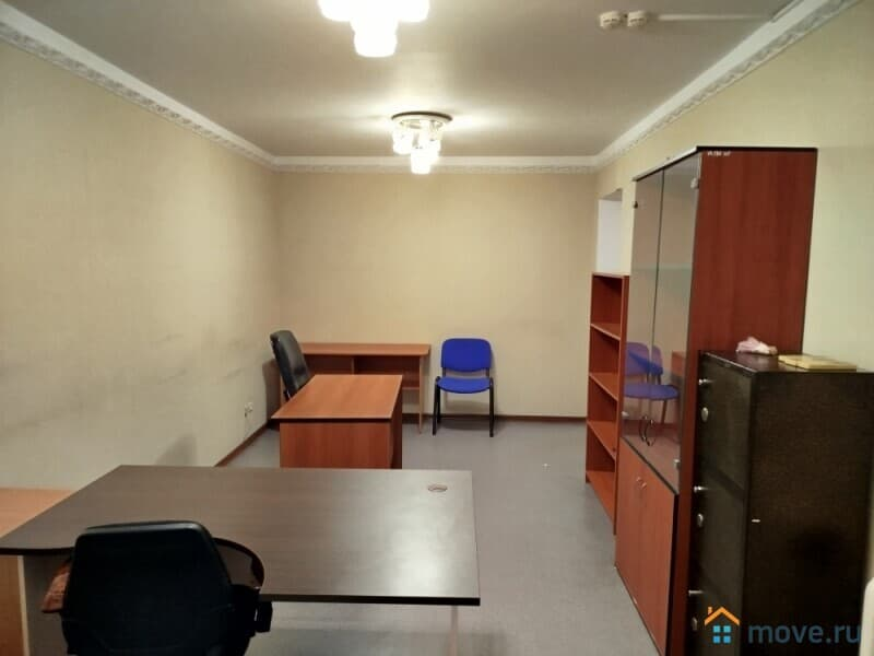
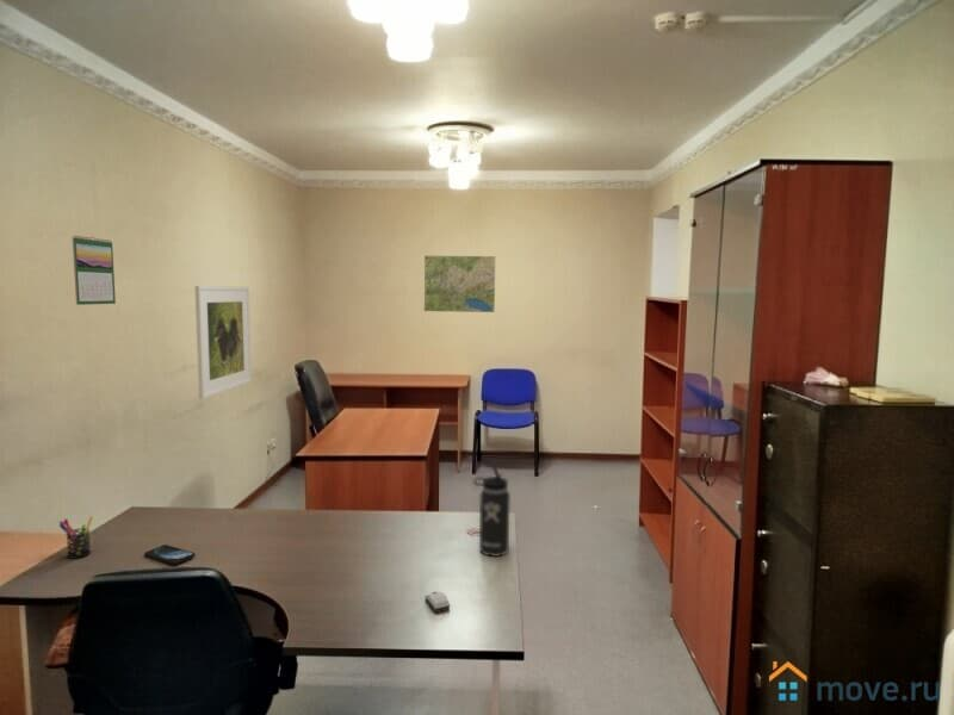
+ calendar [72,235,117,306]
+ thermos bottle [472,465,512,558]
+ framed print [194,285,253,400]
+ smartphone [143,543,197,566]
+ computer mouse [425,591,451,614]
+ pen holder [57,515,94,560]
+ road map [423,255,496,313]
